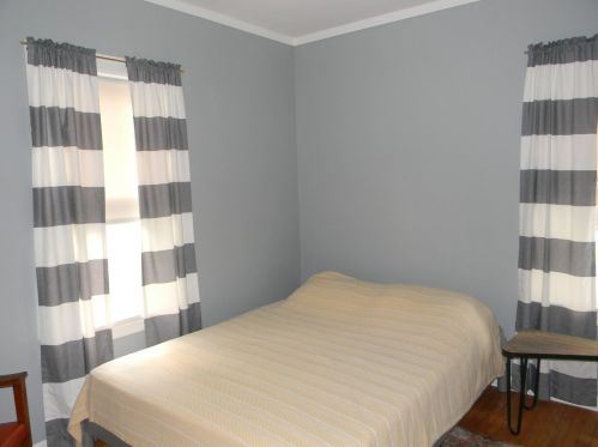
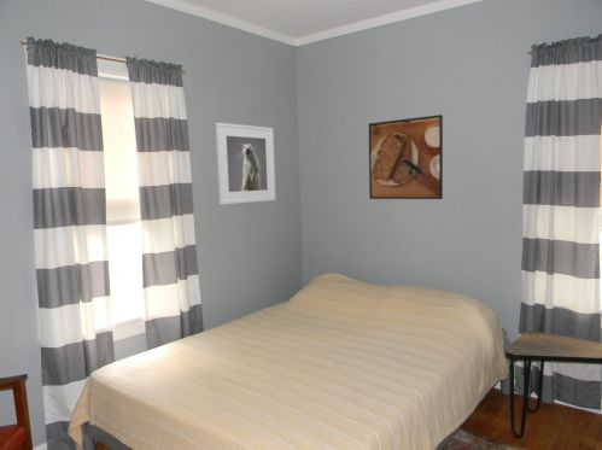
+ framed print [368,113,444,200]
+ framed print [214,122,276,206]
